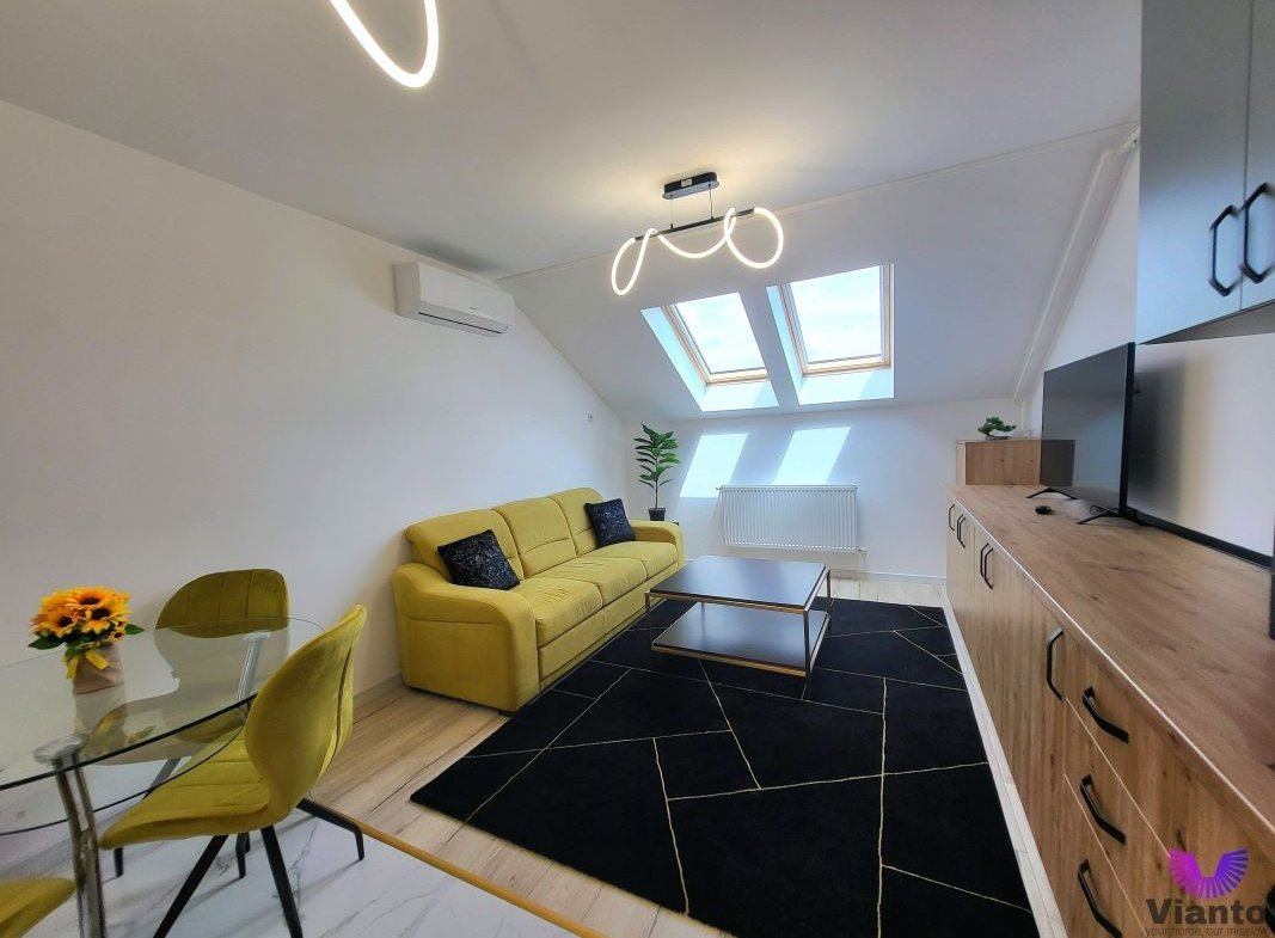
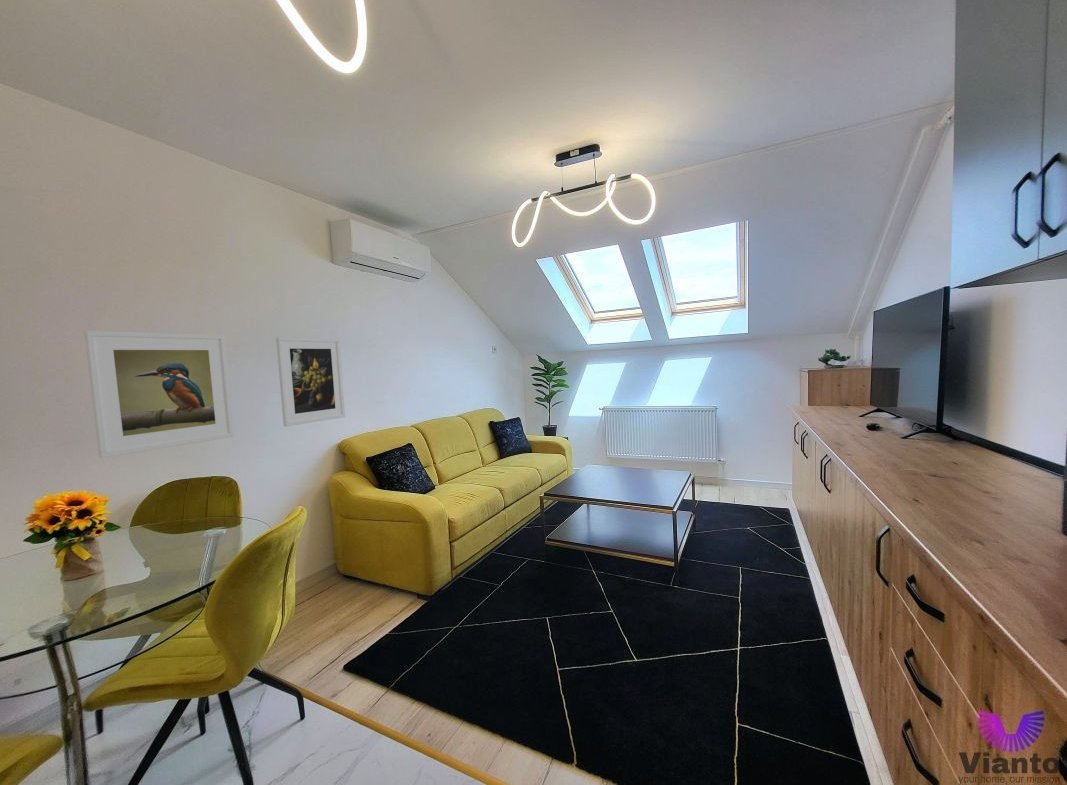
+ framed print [275,336,346,427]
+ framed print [83,329,235,459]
